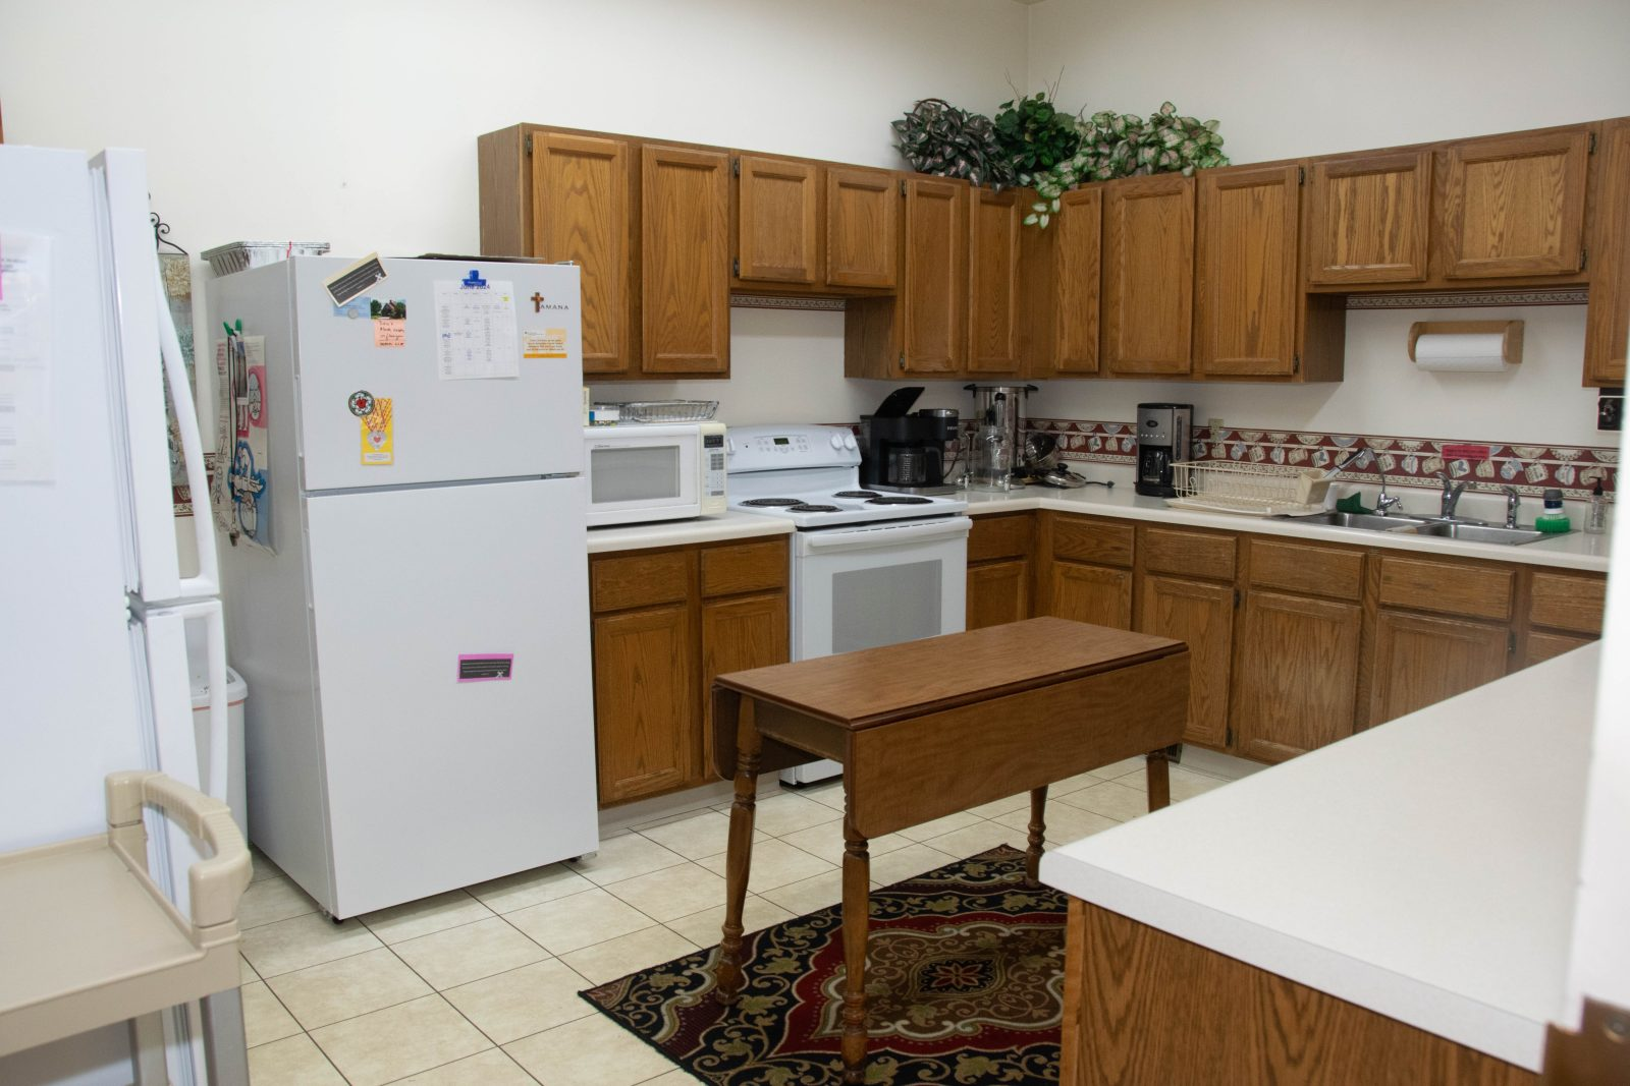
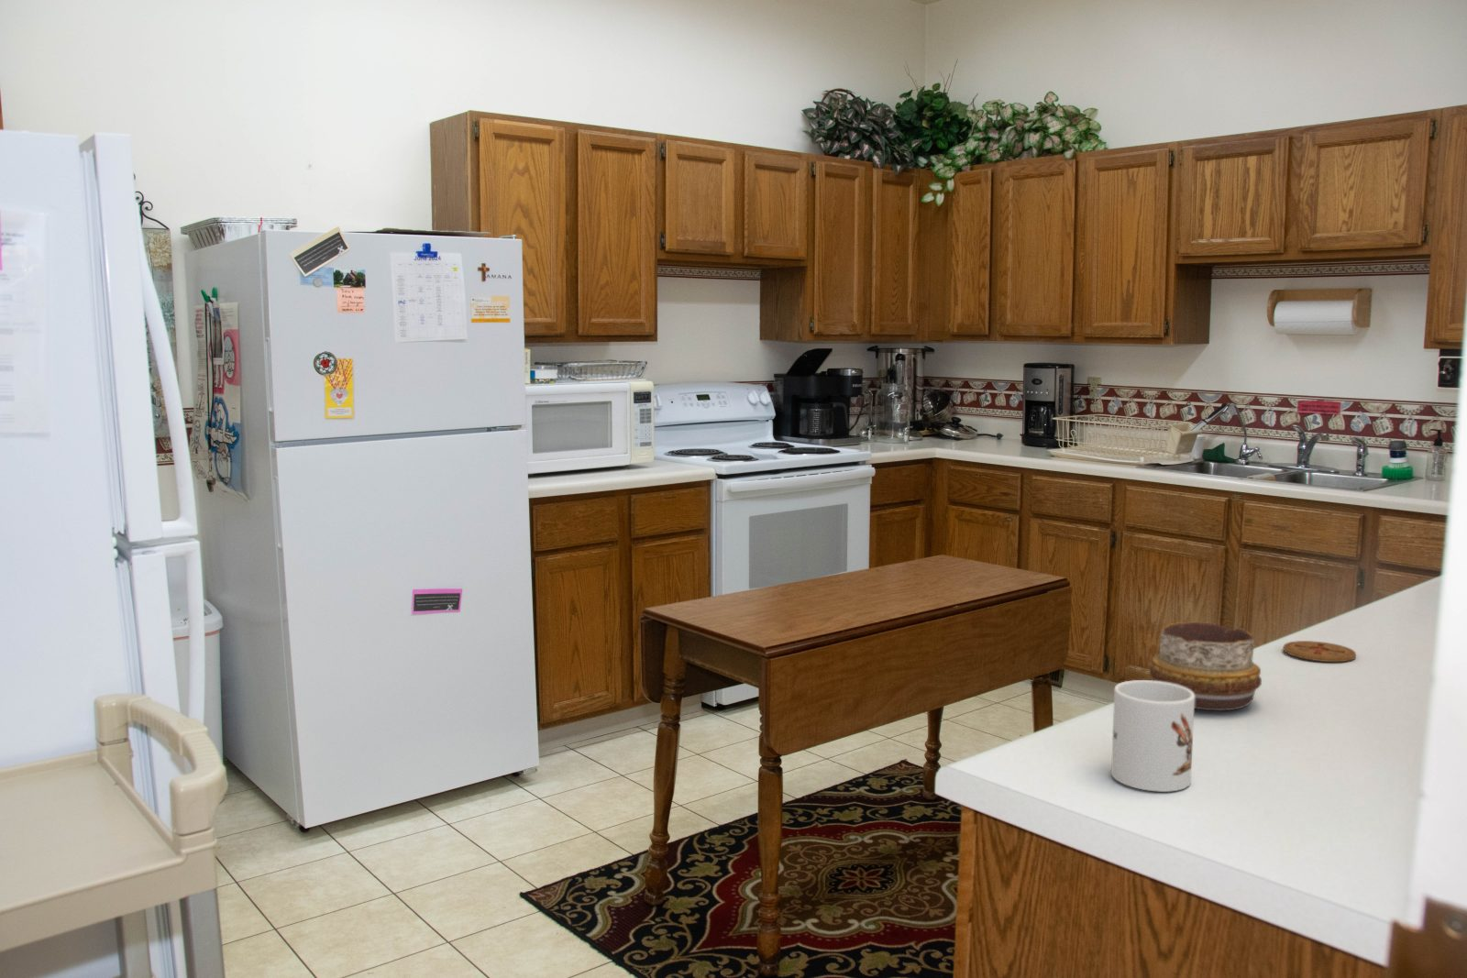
+ mug [1110,679,1195,792]
+ decorative bowl [1149,621,1263,712]
+ coaster [1281,640,1357,663]
